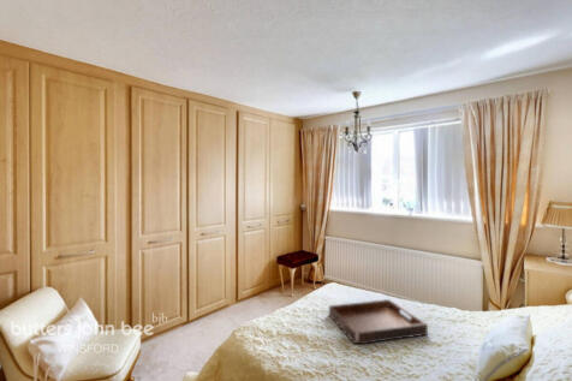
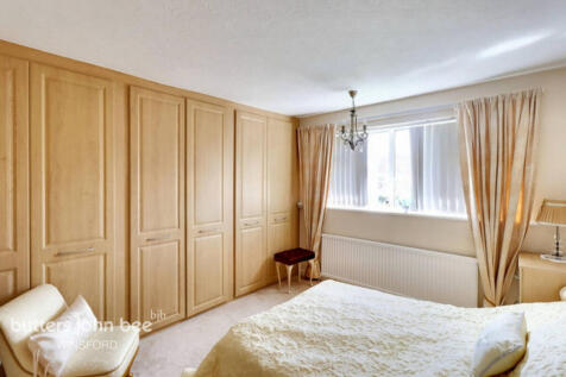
- serving tray [328,298,429,345]
